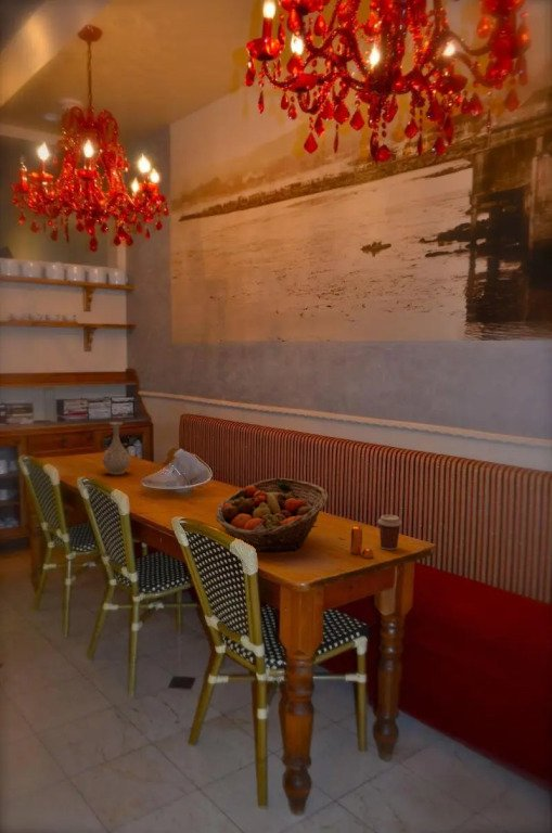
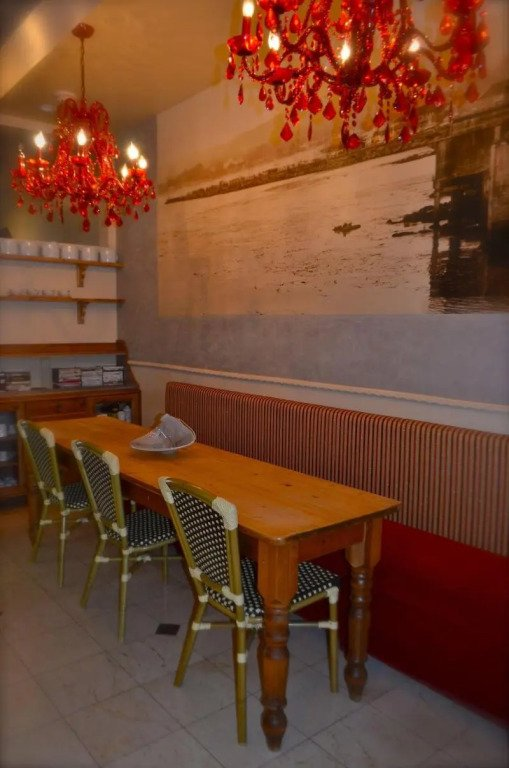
- pepper shaker [349,525,374,560]
- coffee cup [376,514,402,551]
- fruit basket [215,477,329,553]
- vase [101,421,131,476]
